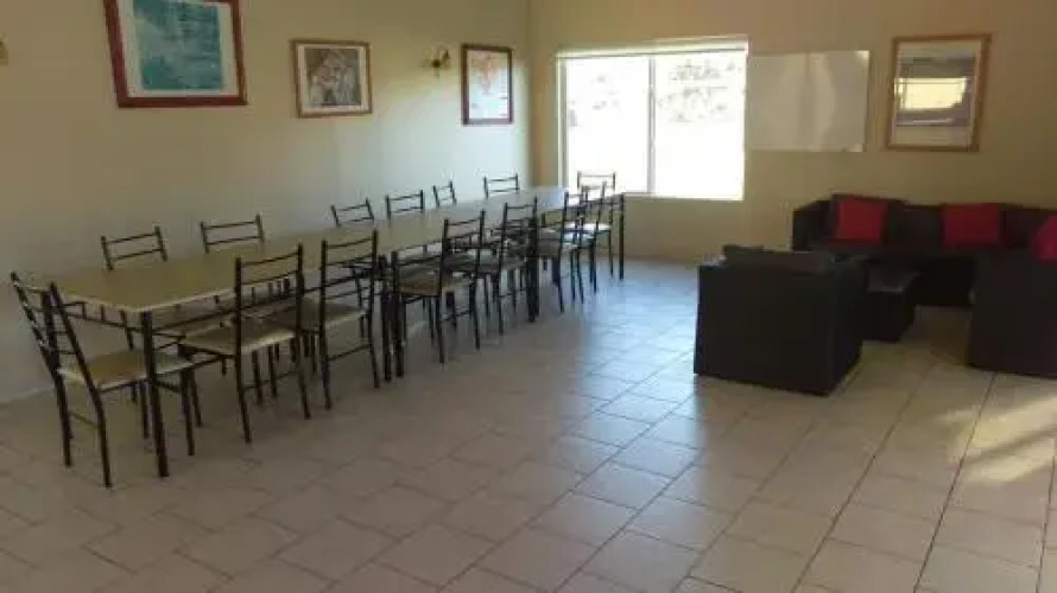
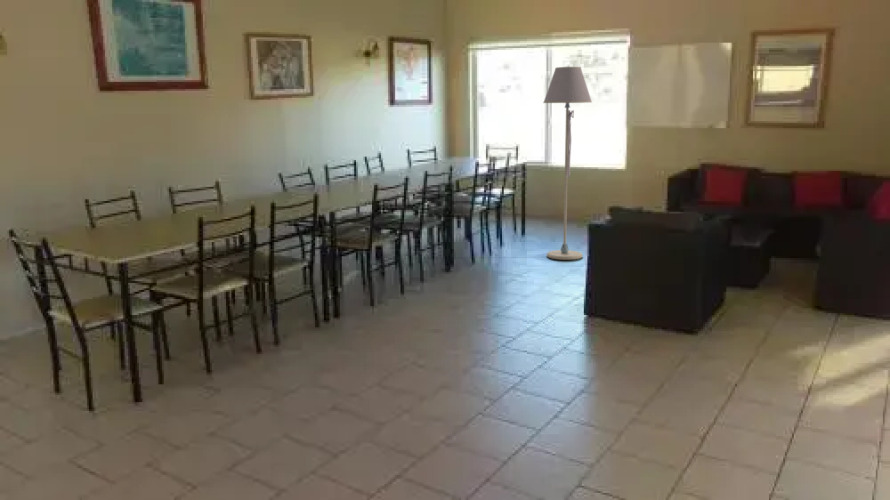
+ floor lamp [542,66,593,261]
